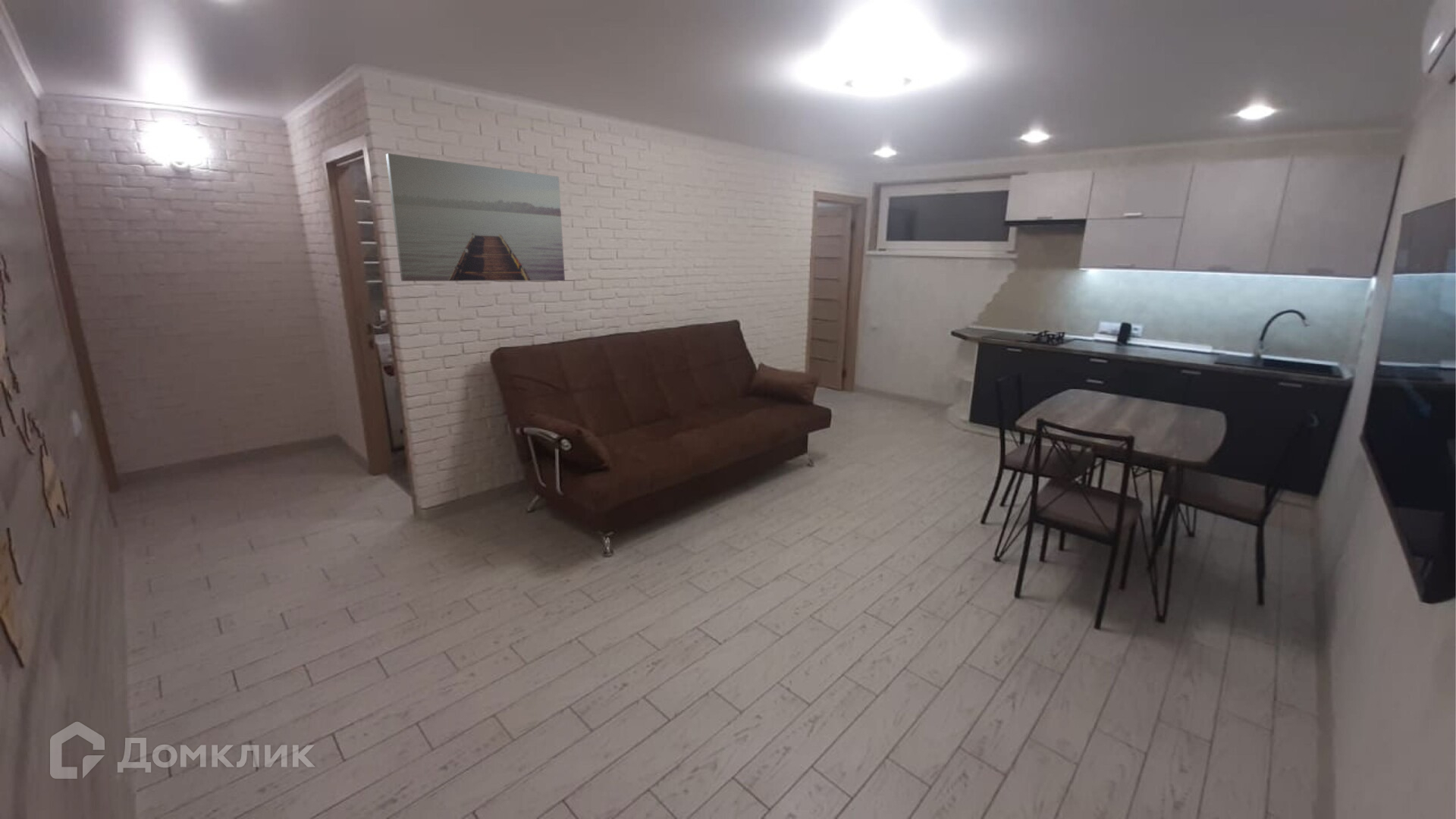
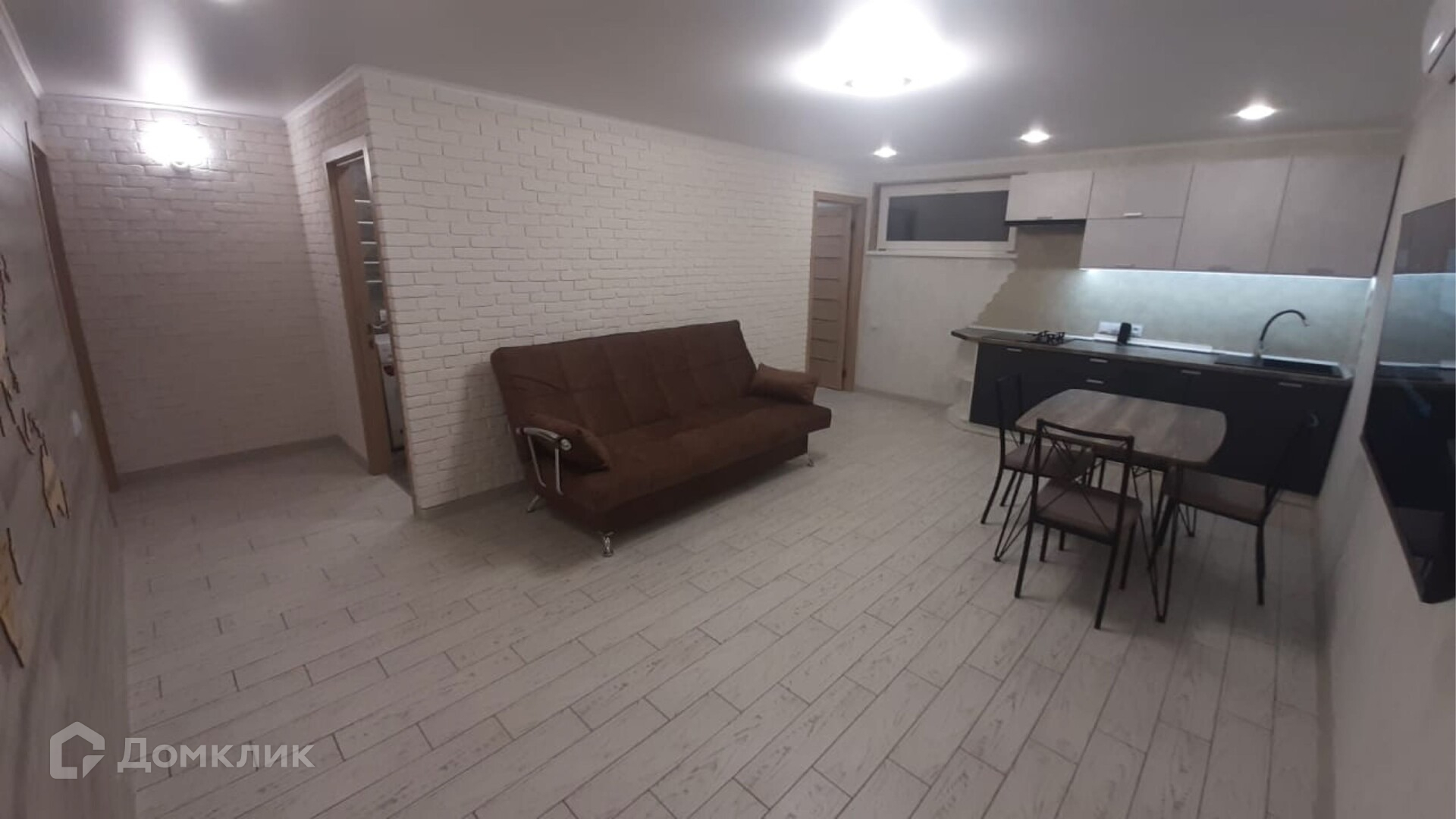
- wall art [385,152,566,282]
